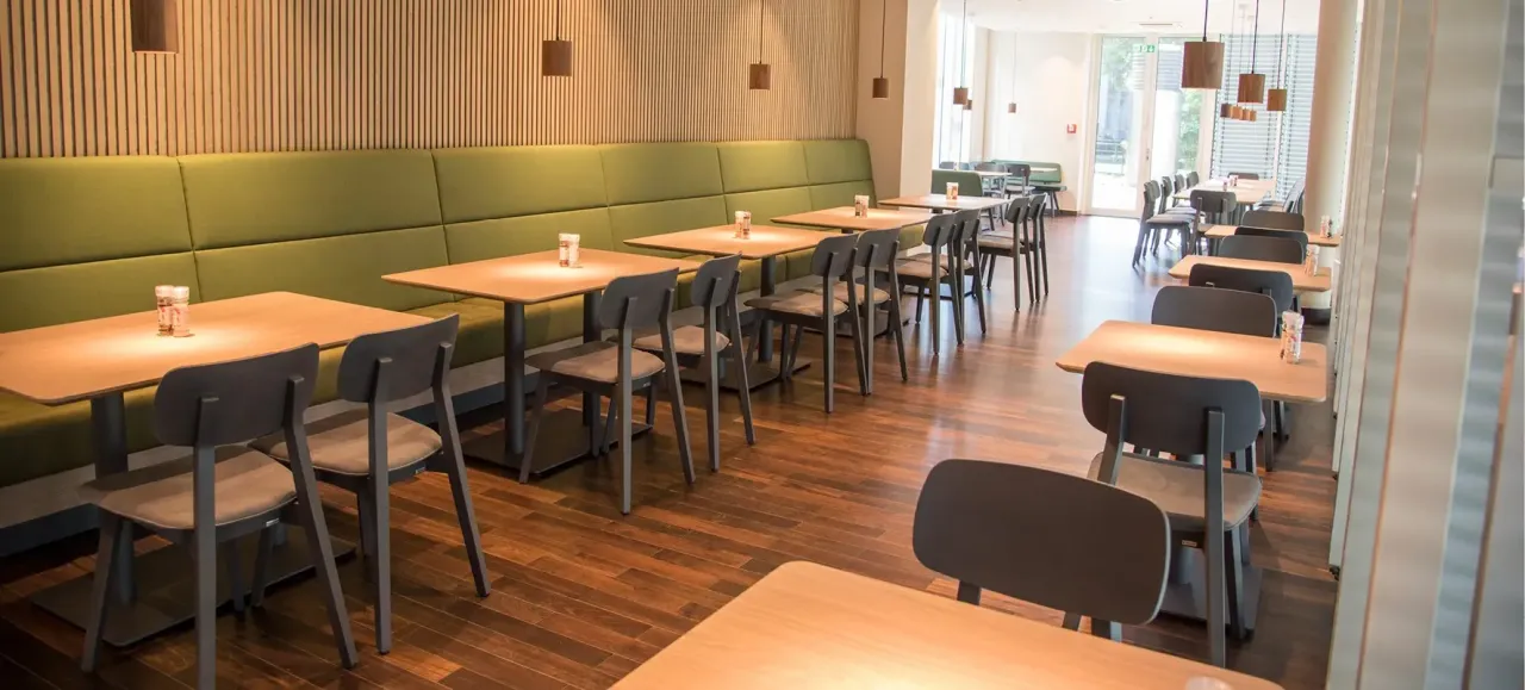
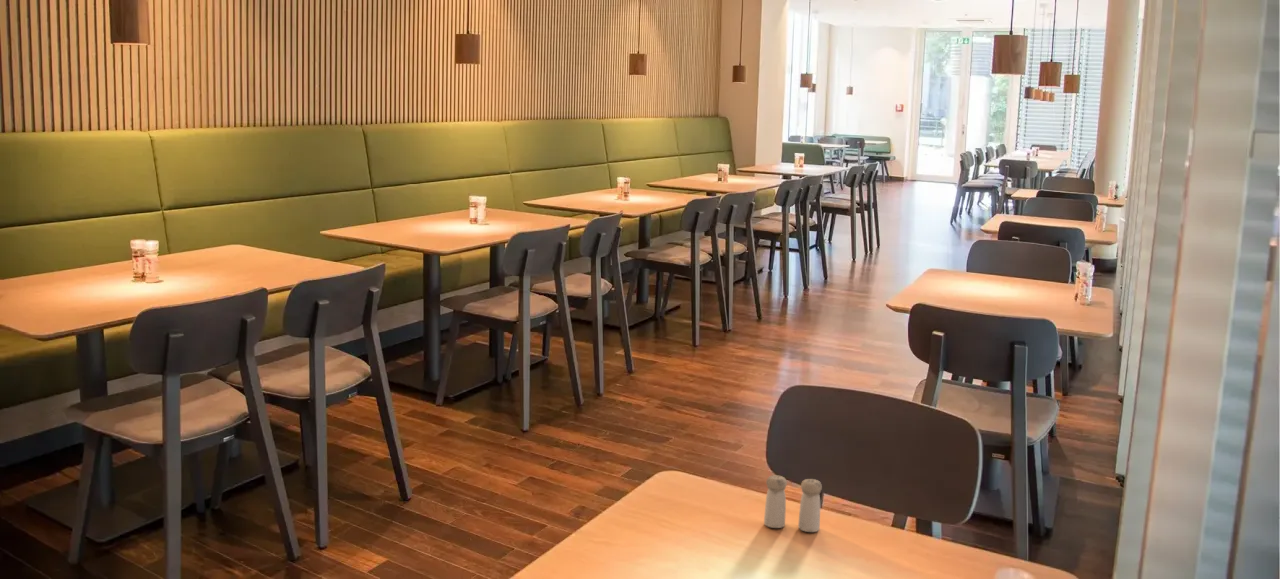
+ salt and pepper shaker [763,474,823,533]
